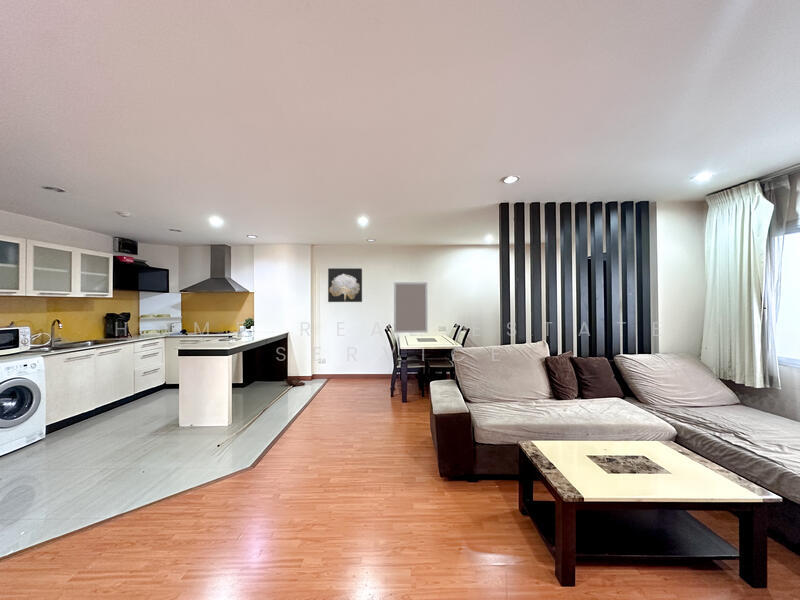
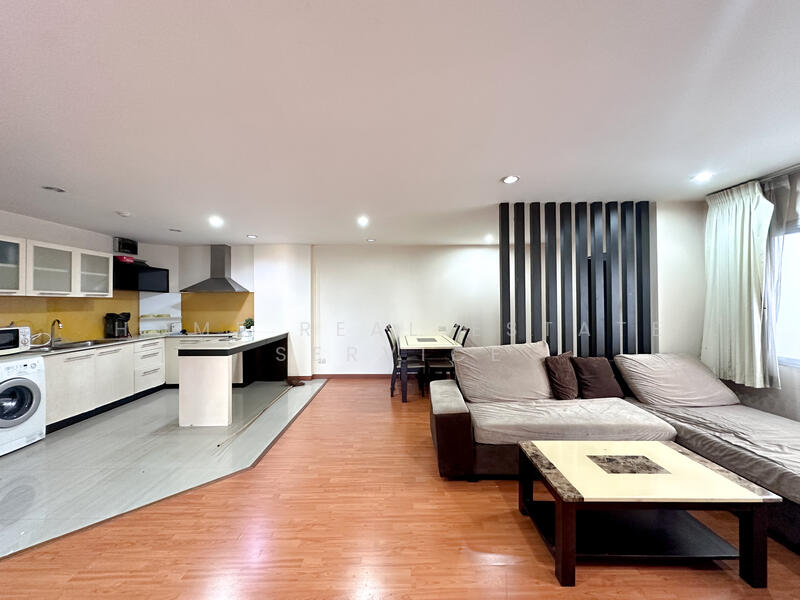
- wall art [327,267,363,303]
- home mirror [393,281,428,334]
